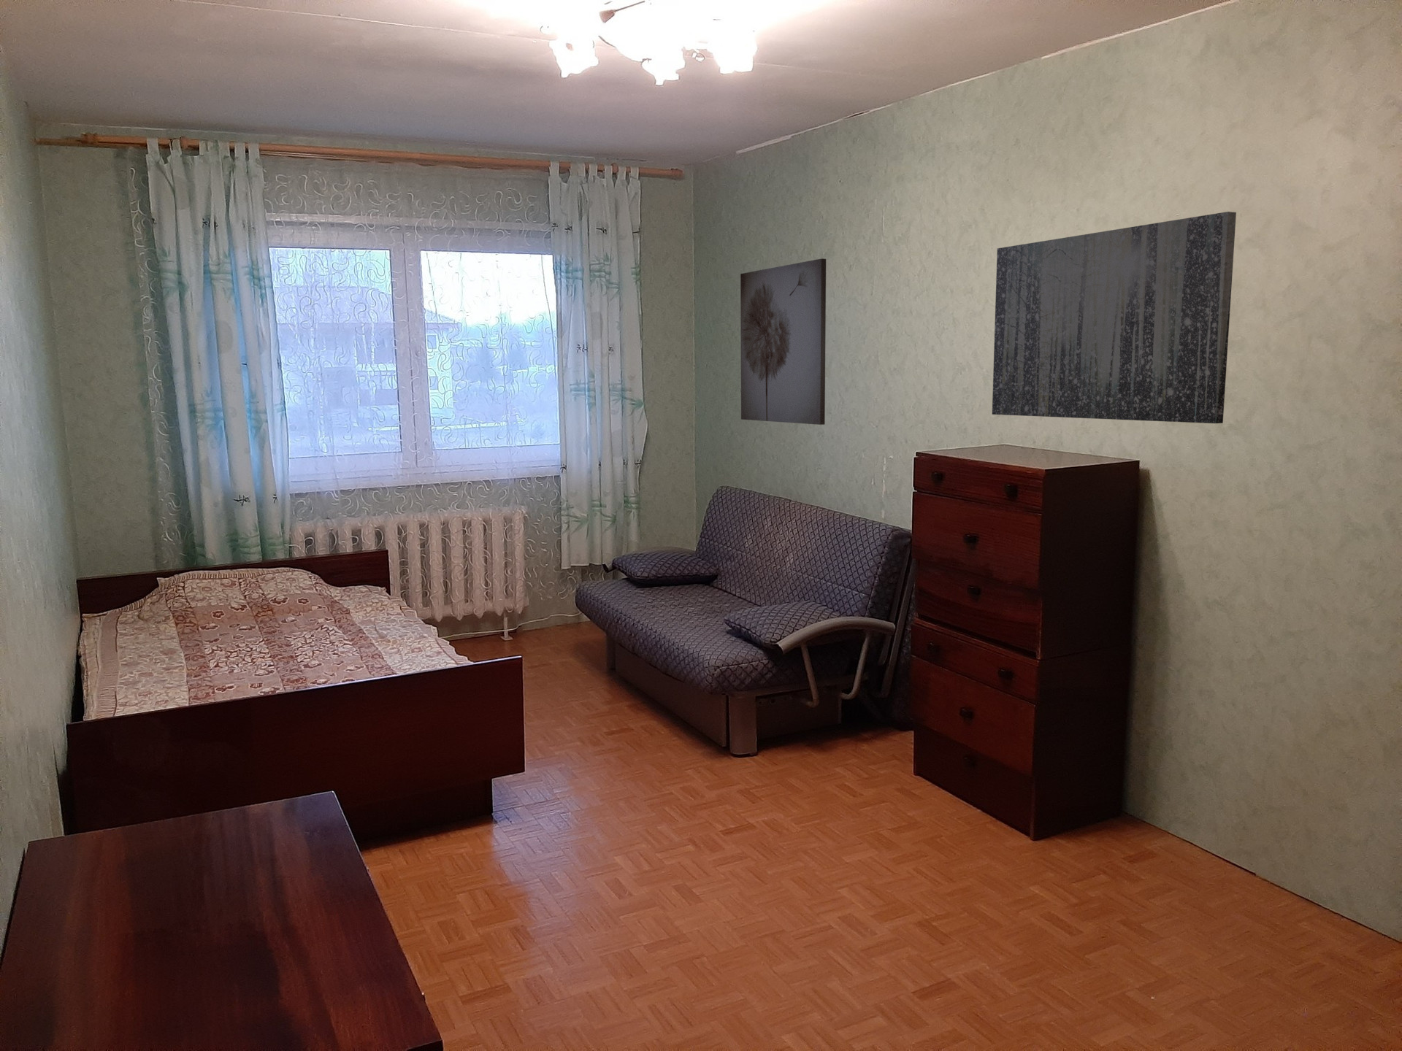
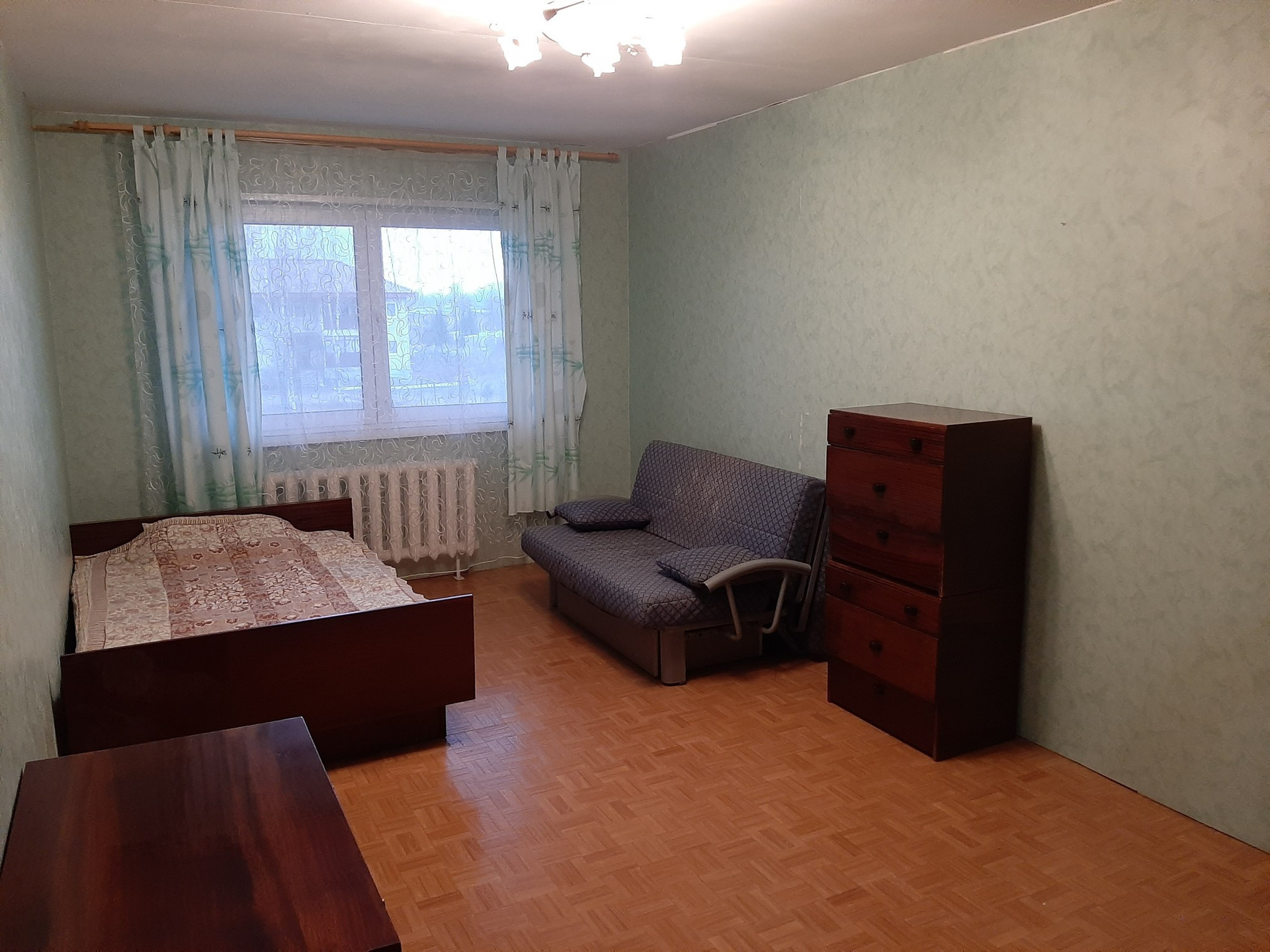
- wall art [991,211,1238,424]
- wall art [740,257,827,425]
